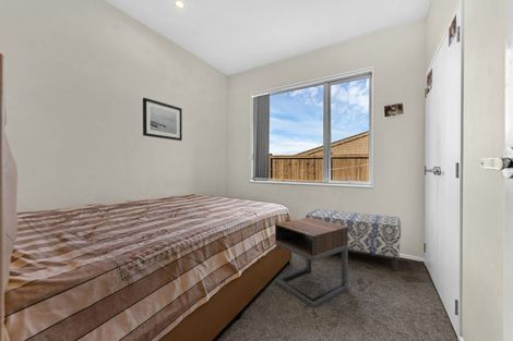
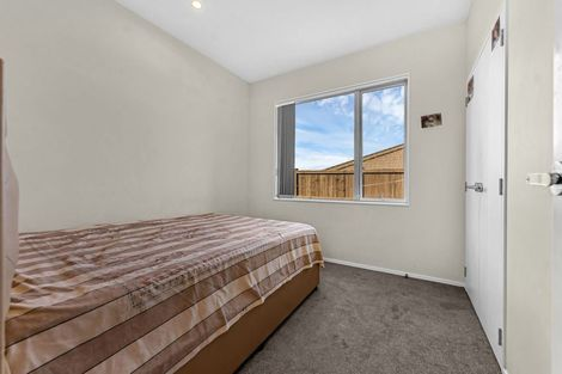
- bench [305,208,402,272]
- wall art [142,97,183,142]
- nightstand [274,217,349,308]
